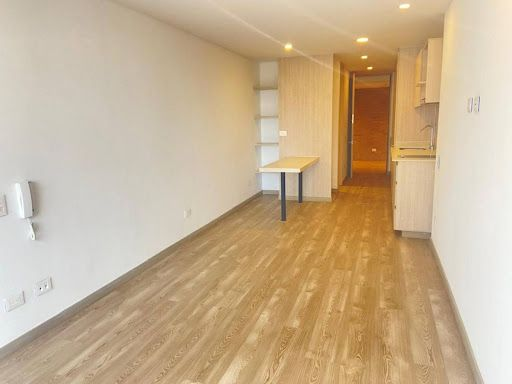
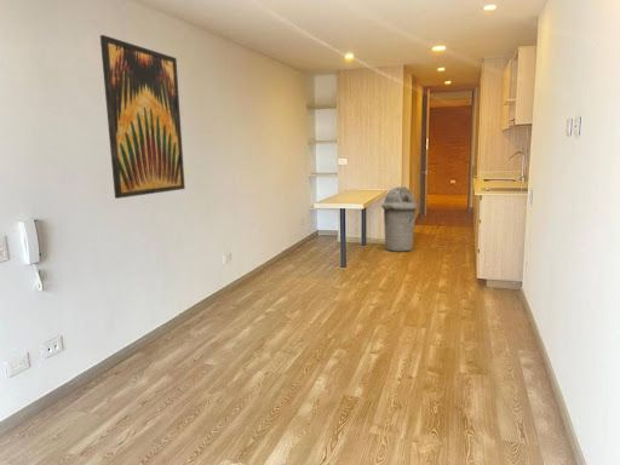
+ trash can [380,185,419,252]
+ wall art [99,34,186,200]
